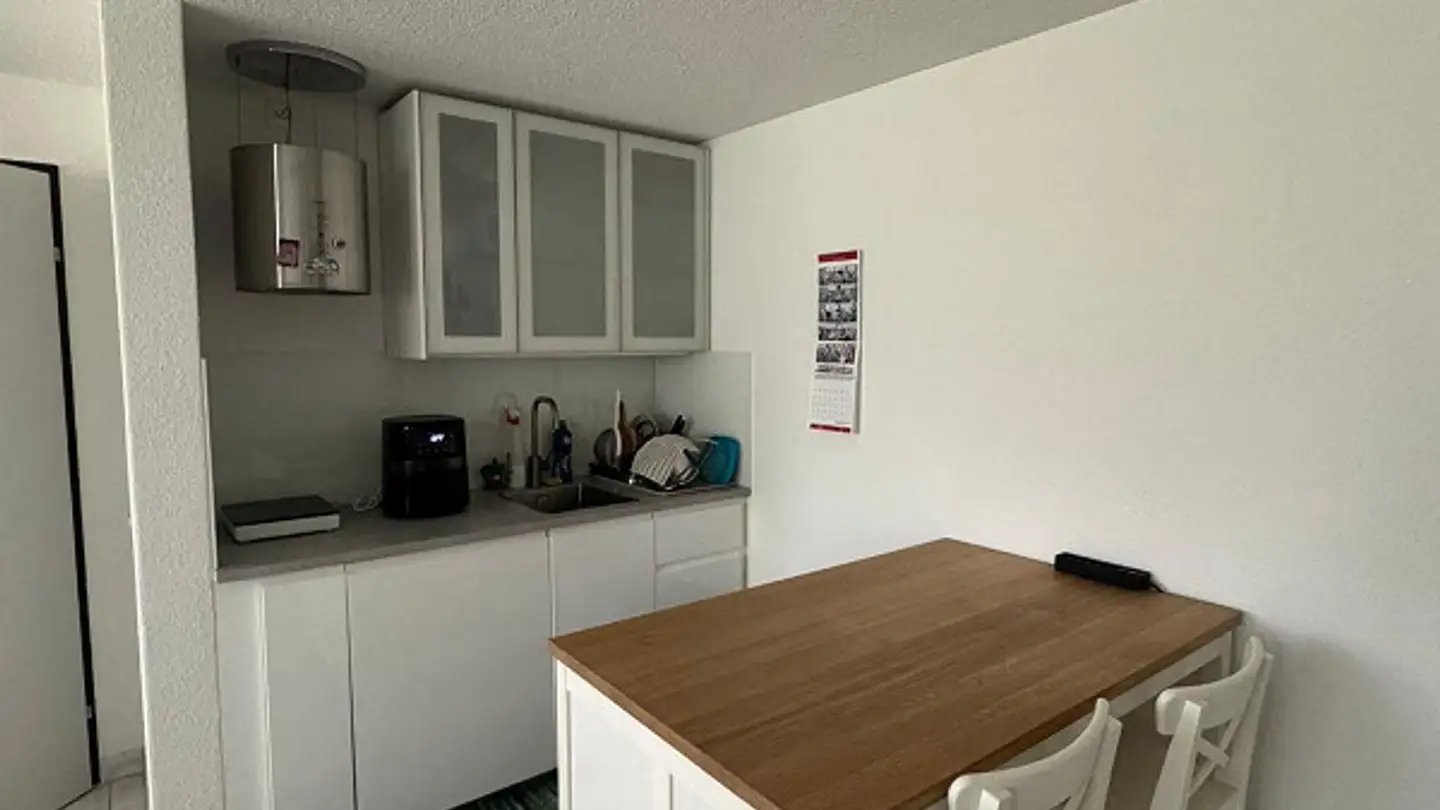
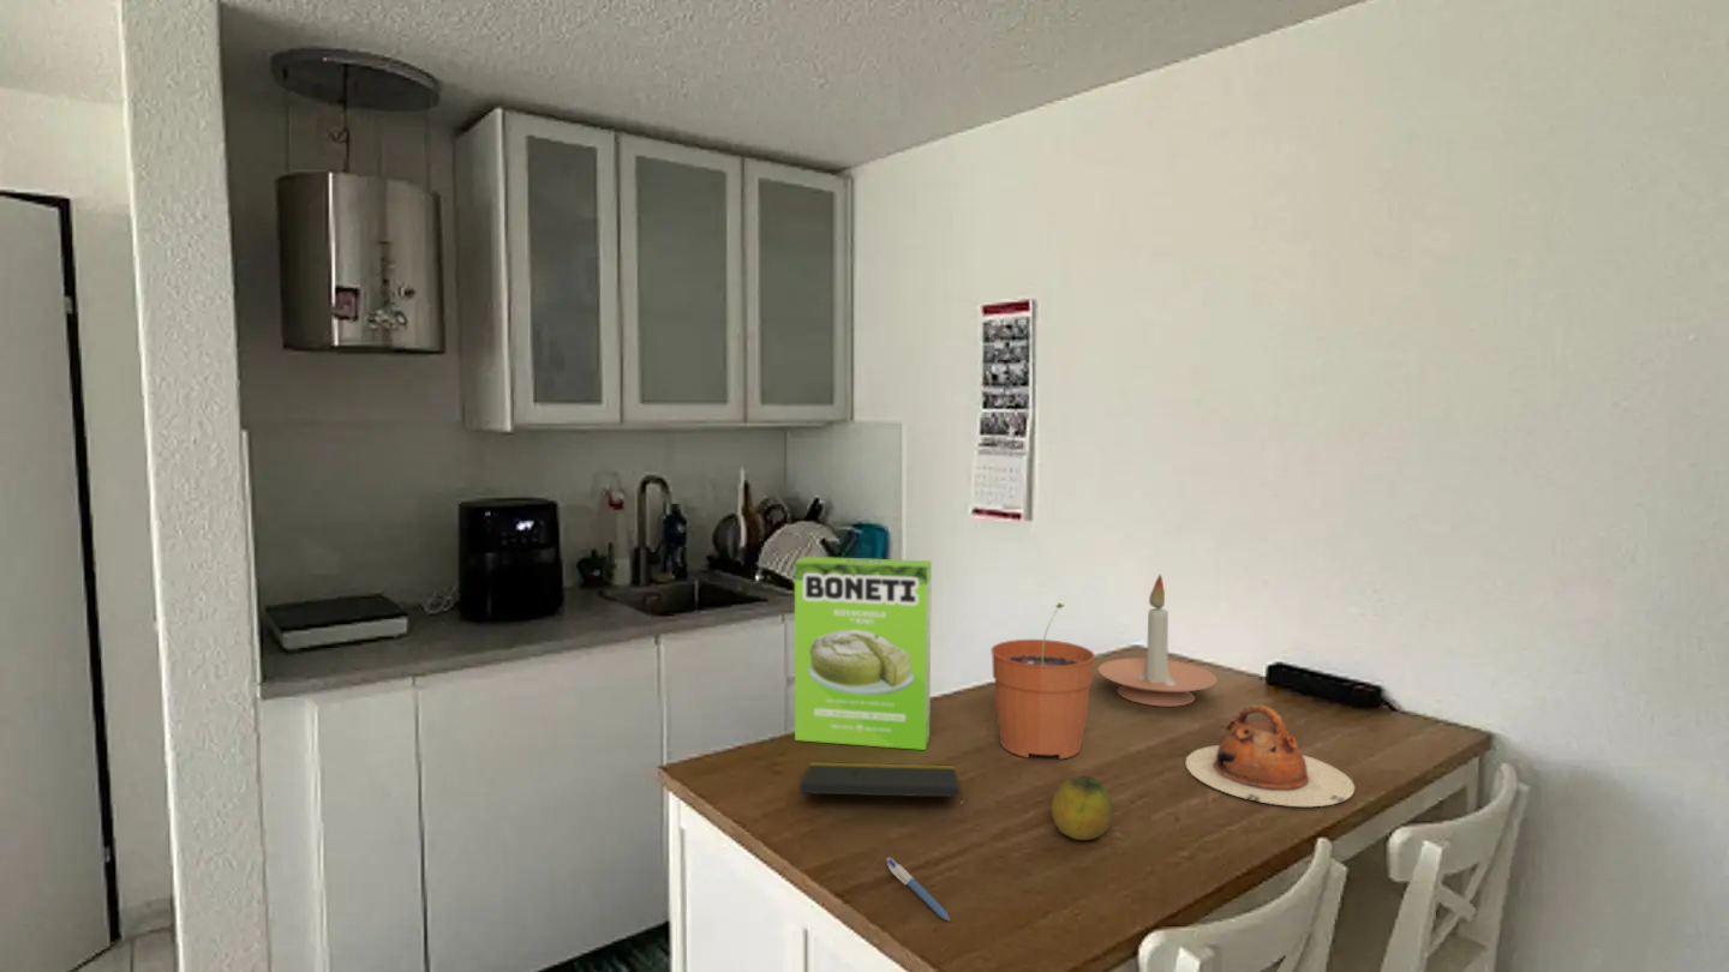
+ candle holder [1097,574,1218,707]
+ cake mix box [794,556,933,751]
+ plant pot [989,601,1096,761]
+ pen [886,857,951,922]
+ notepad [798,761,965,820]
+ teapot [1184,703,1356,808]
+ fruit [1051,775,1114,841]
